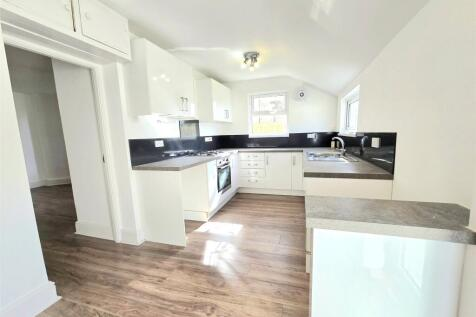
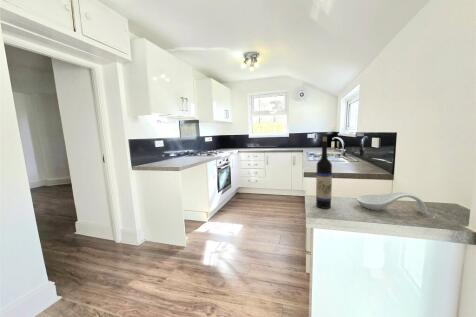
+ wine bottle [315,136,333,210]
+ spoon rest [356,191,428,214]
